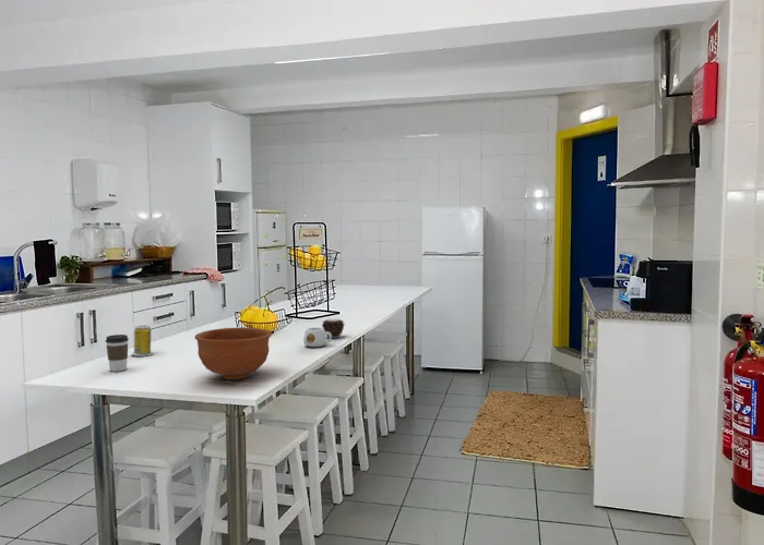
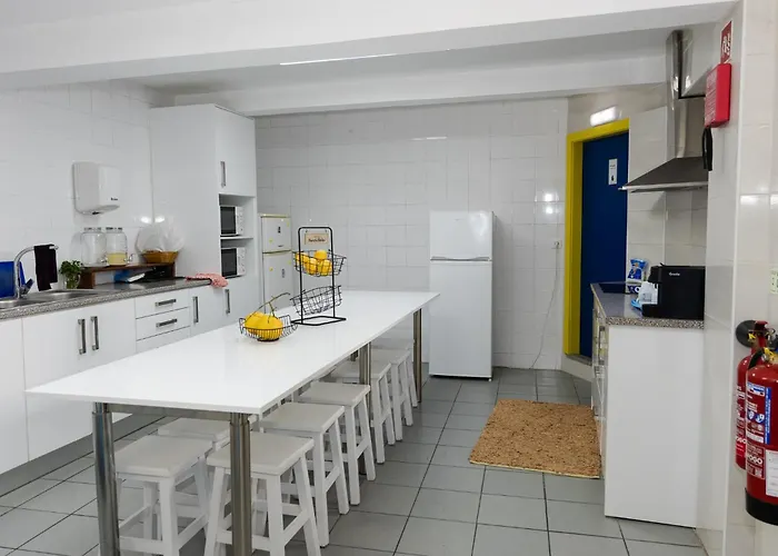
- bowl [193,327,273,380]
- coffee cup [105,334,130,373]
- candle [321,318,346,339]
- beverage can [130,324,154,356]
- mug [302,326,332,348]
